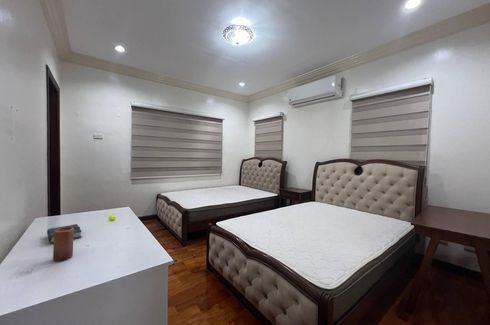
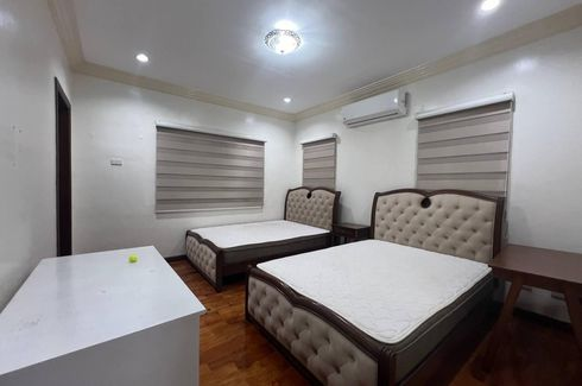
- book [46,223,82,245]
- candle [52,226,74,263]
